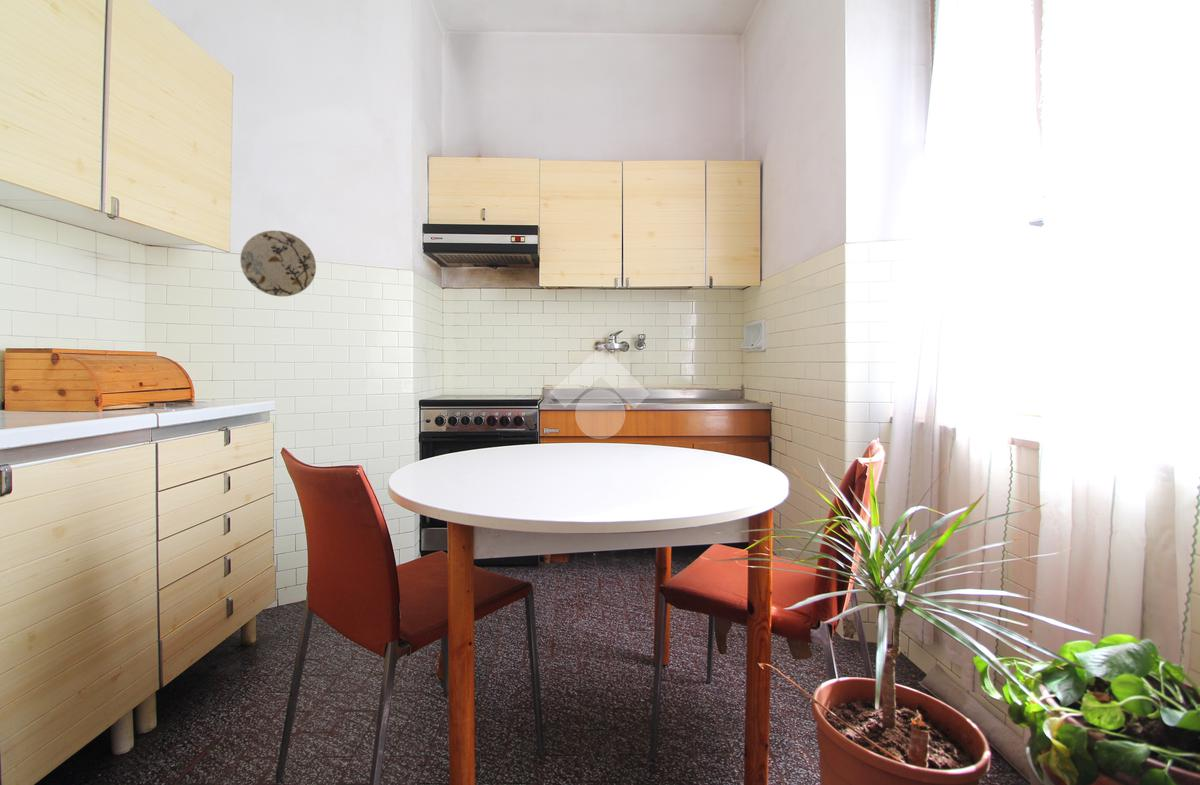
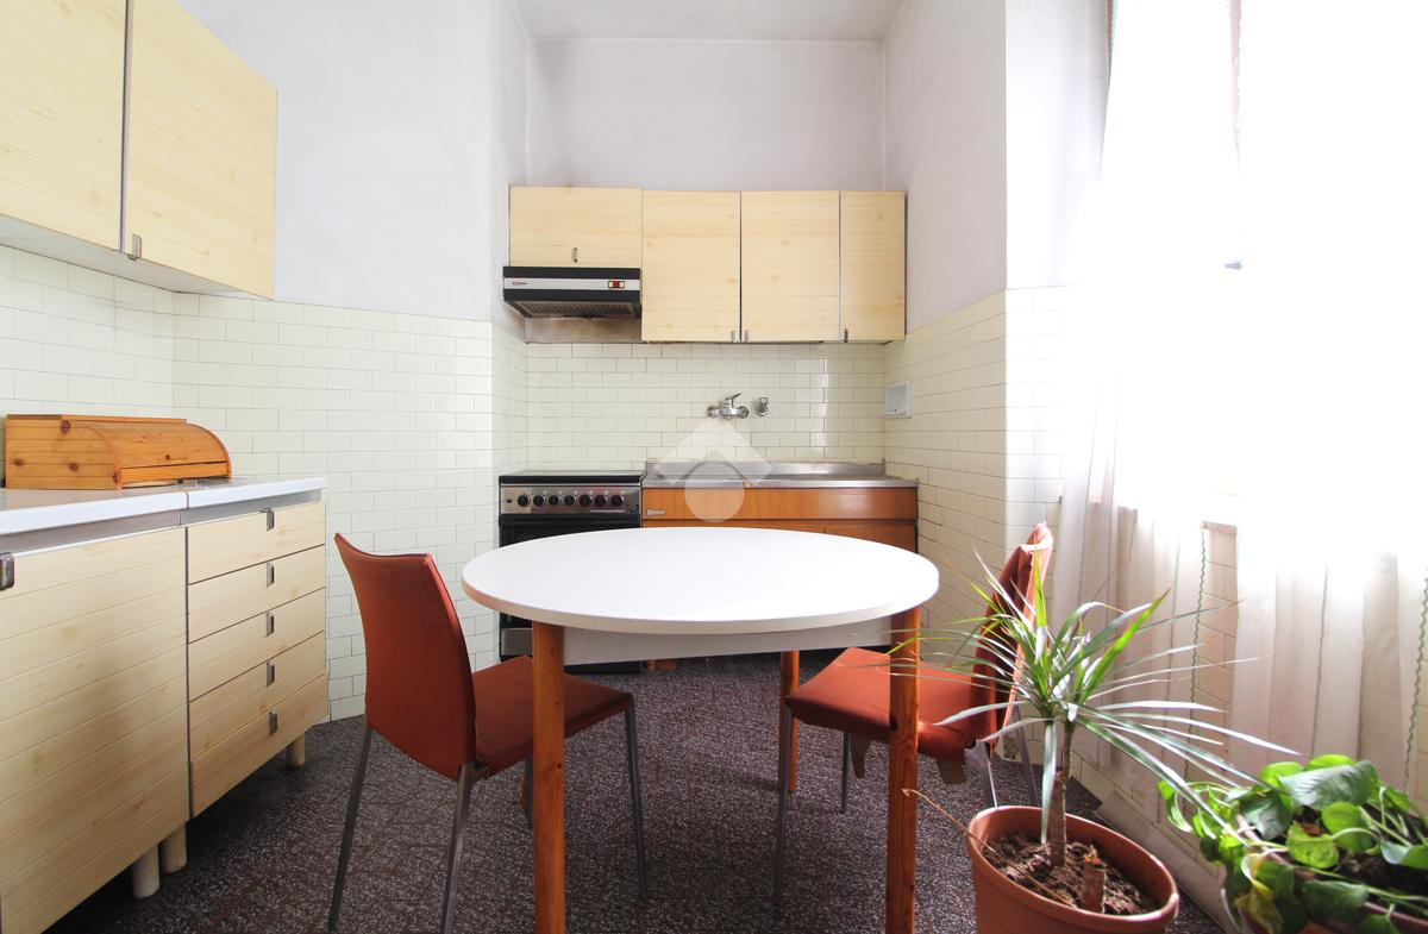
- decorative plate [239,230,317,297]
